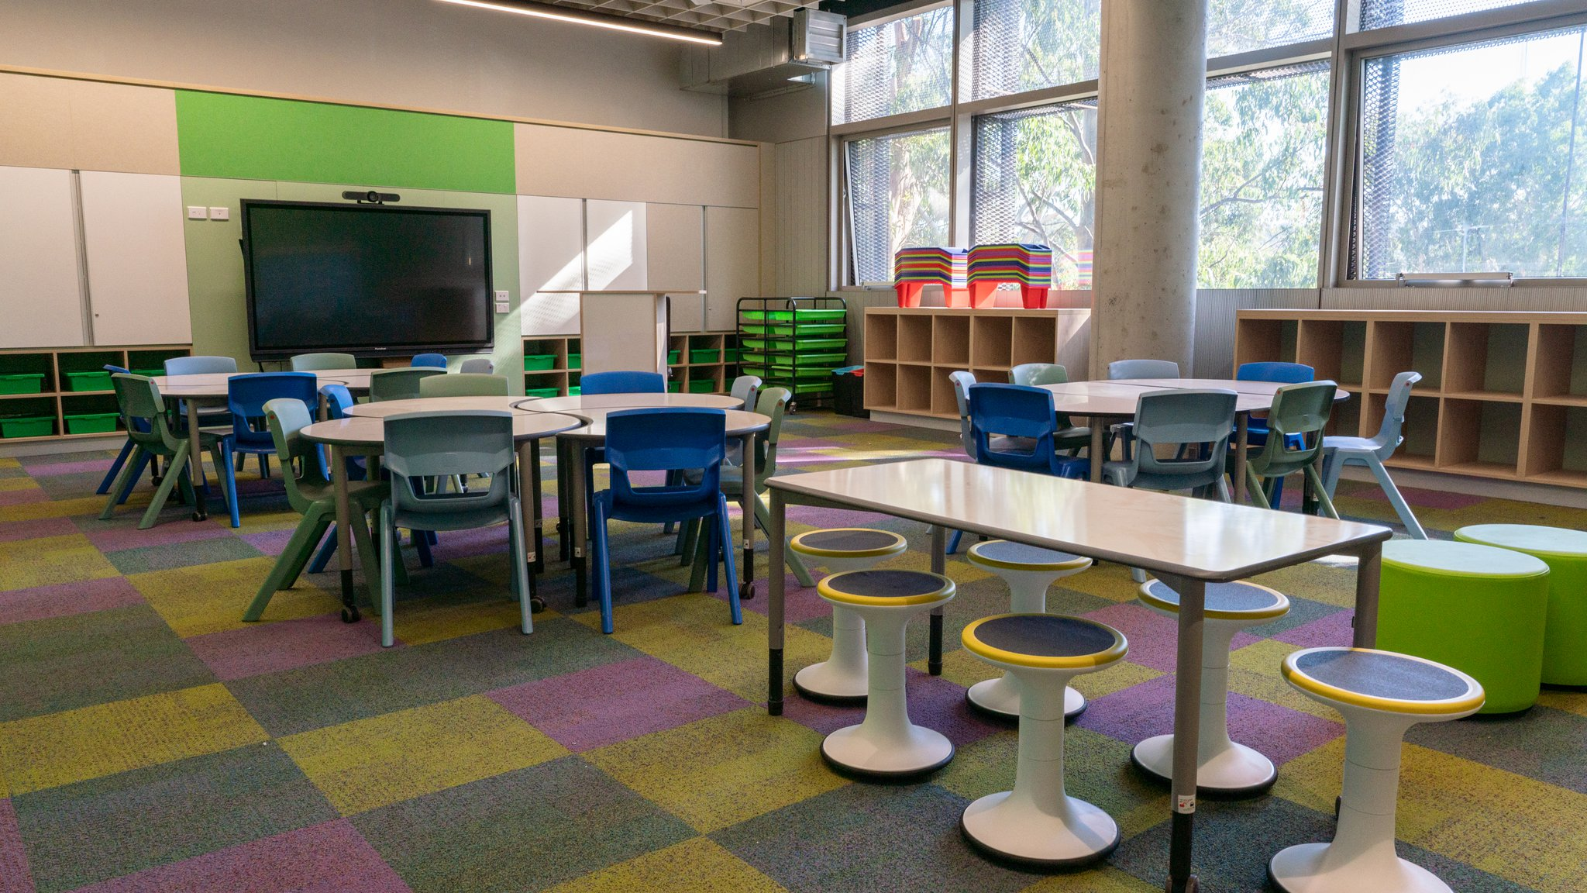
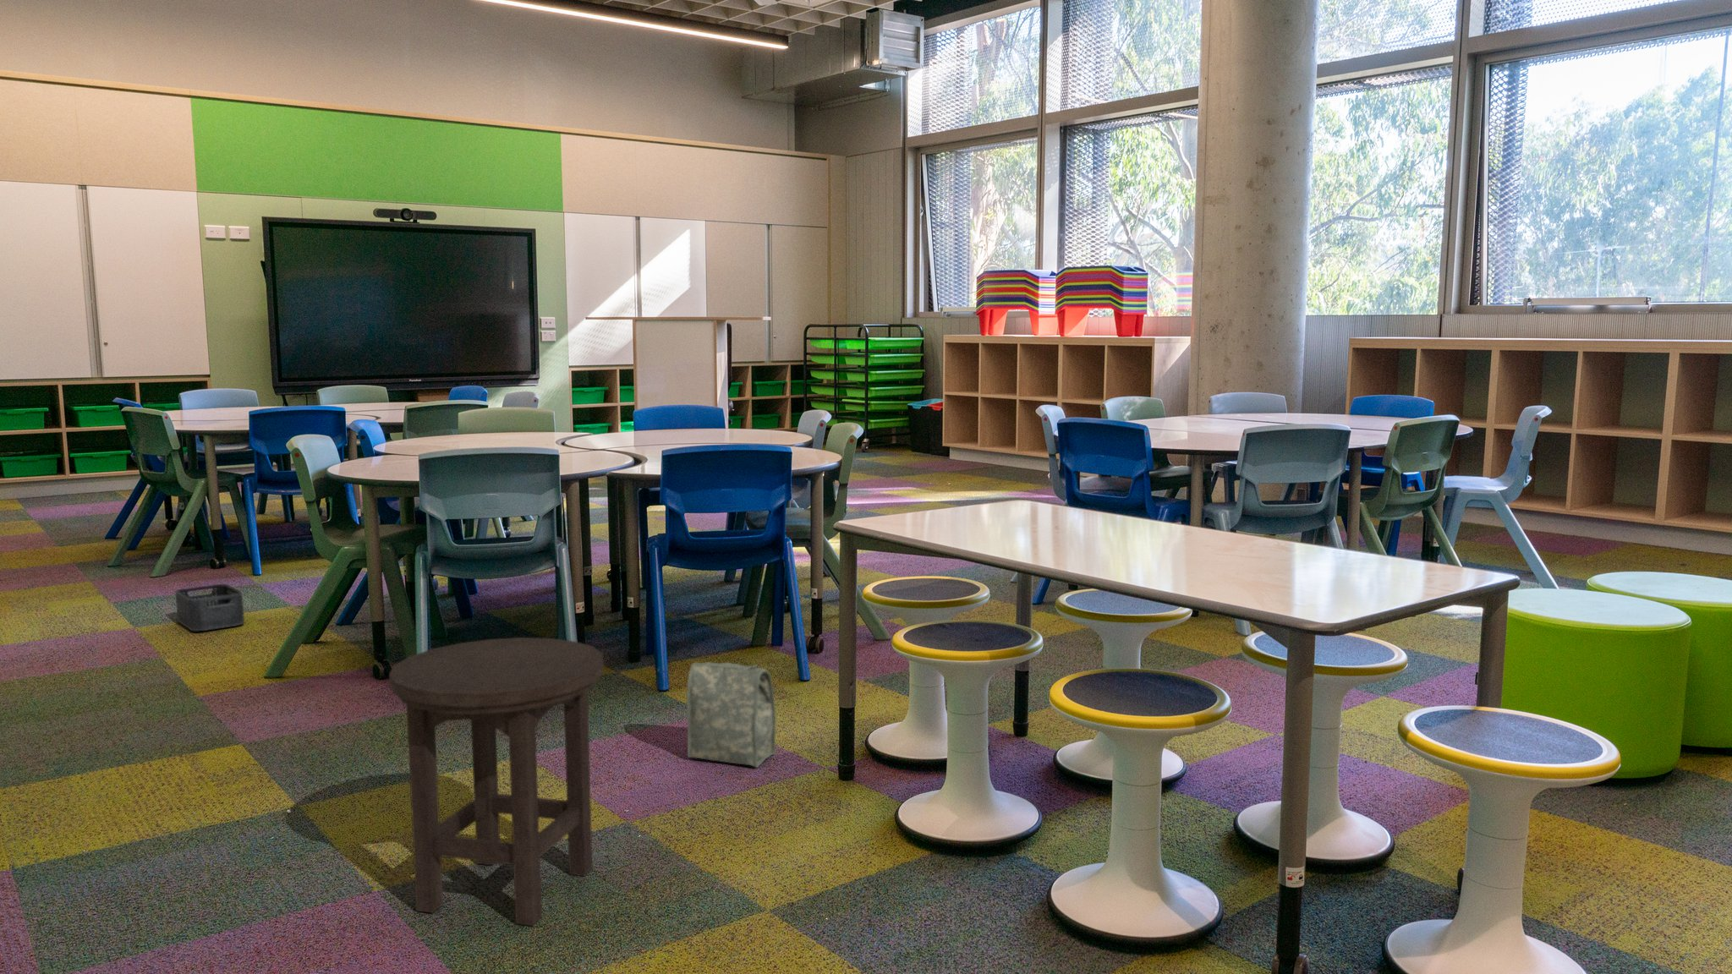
+ bag [686,661,777,768]
+ stool [388,636,604,926]
+ storage bin [174,584,245,631]
